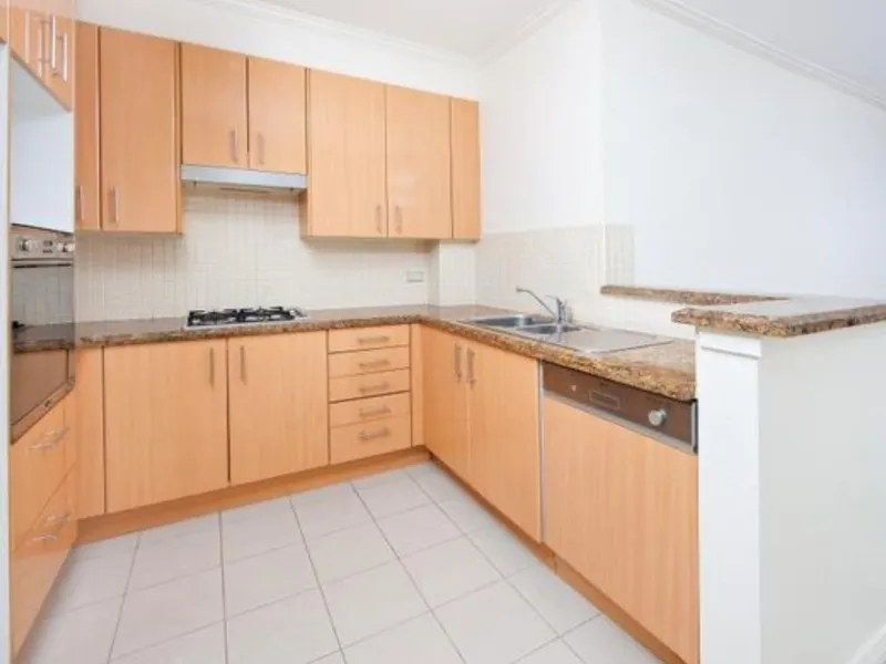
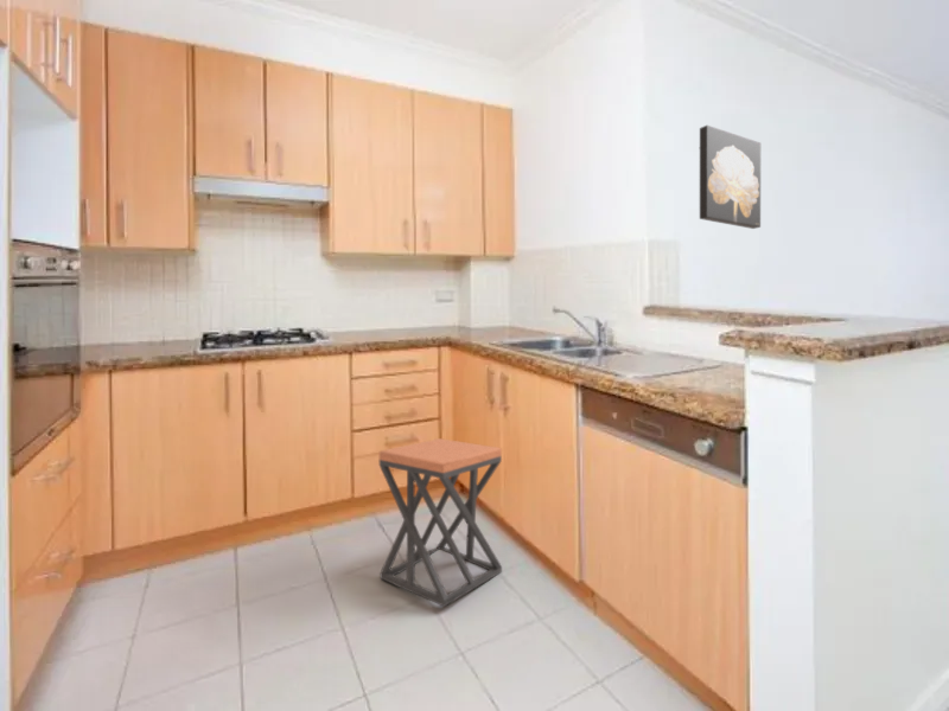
+ stool [378,437,503,608]
+ wall art [699,124,762,230]
